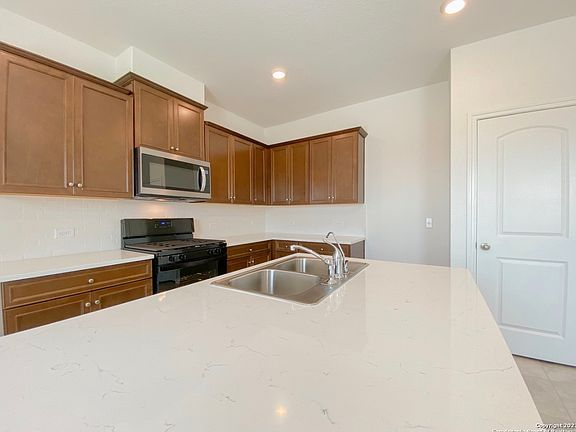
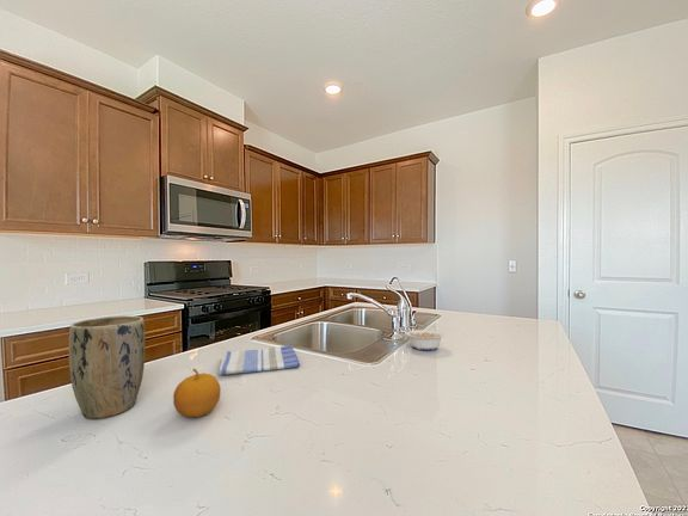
+ legume [399,327,446,351]
+ dish towel [217,345,301,376]
+ plant pot [68,314,146,420]
+ fruit [172,367,222,418]
